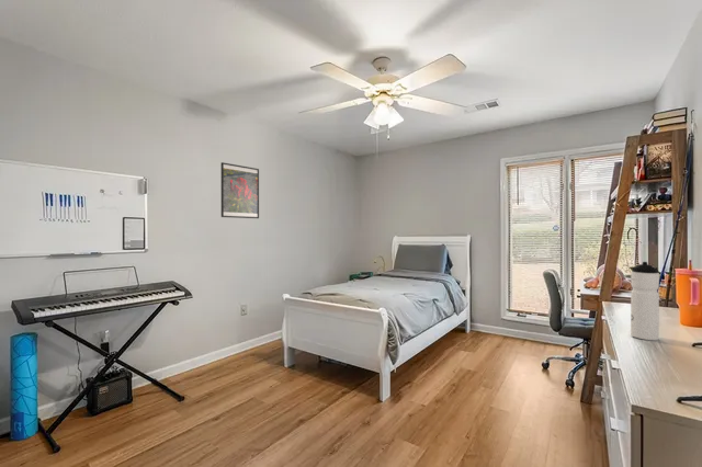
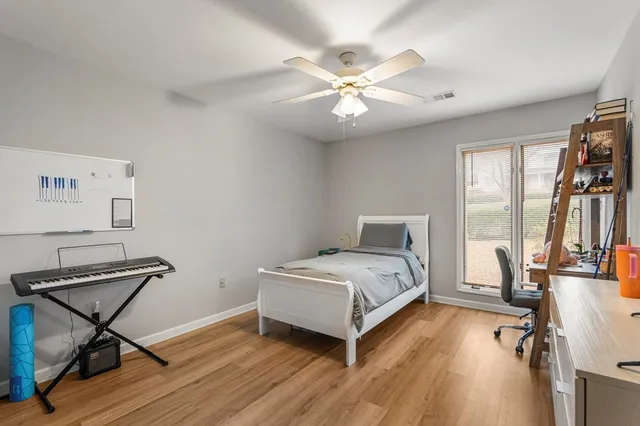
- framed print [220,161,260,219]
- water bottle [630,261,660,341]
